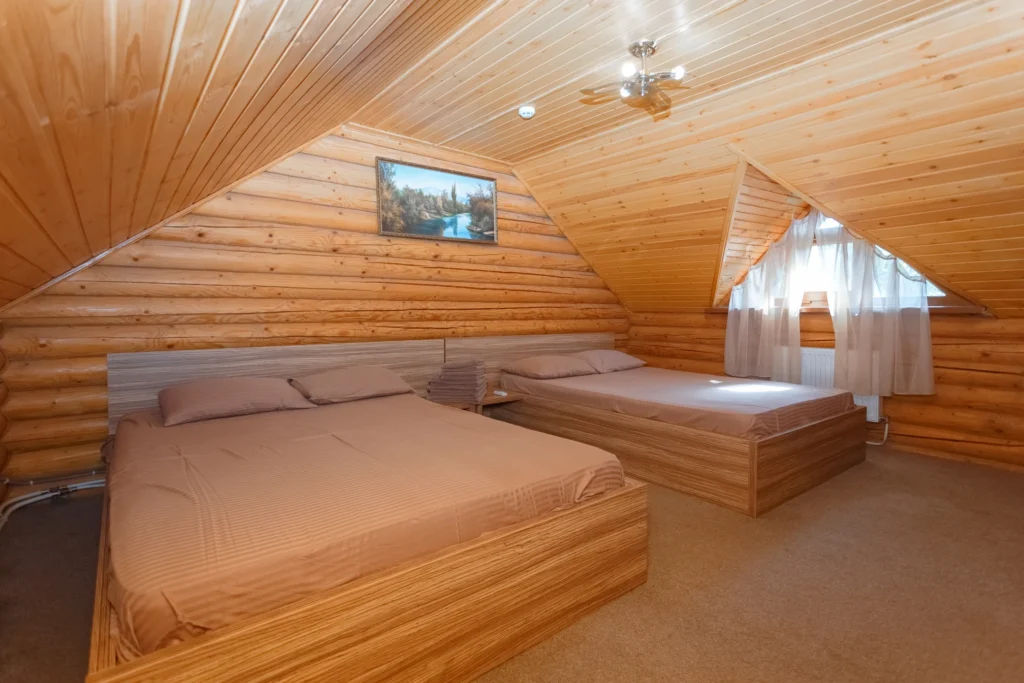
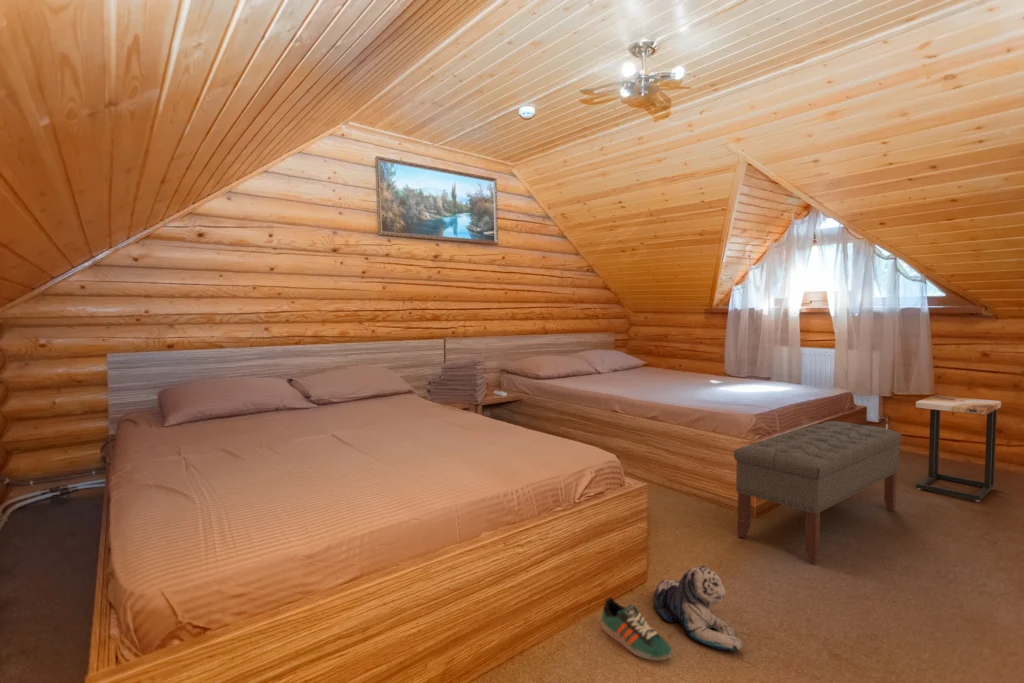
+ bench [733,420,903,564]
+ sneaker [600,596,672,661]
+ plush toy [652,565,744,652]
+ side table [915,394,1002,502]
